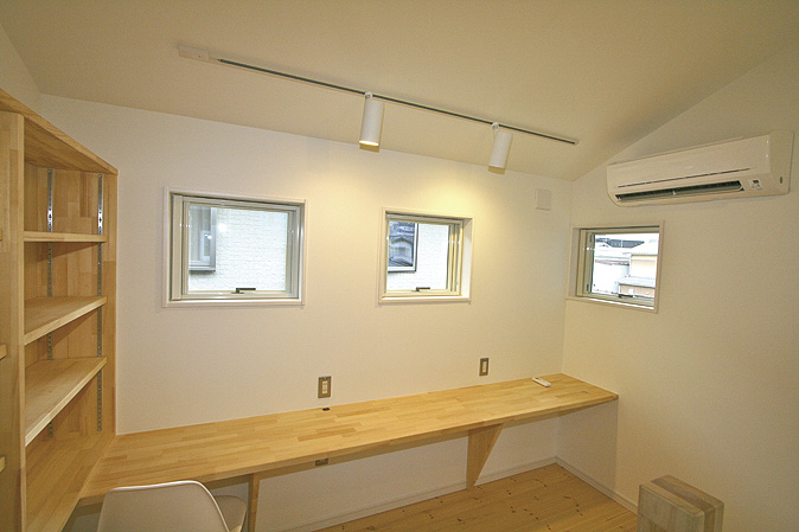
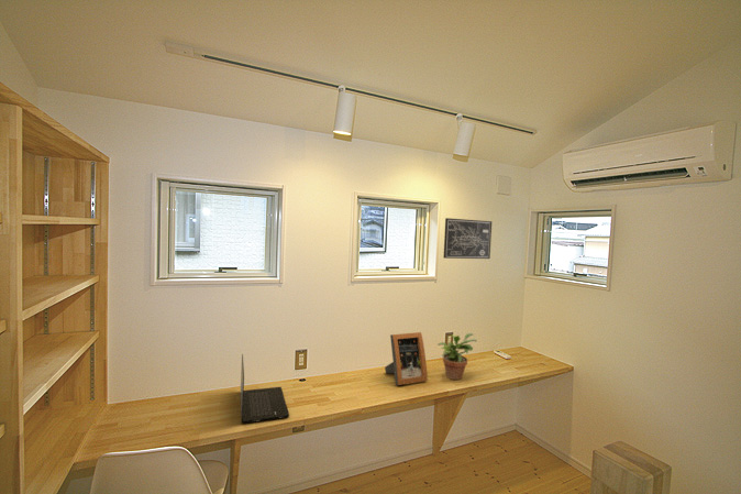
+ potted plant [436,332,478,381]
+ picture frame [384,331,429,386]
+ laptop [240,353,290,425]
+ wall art [443,217,493,260]
